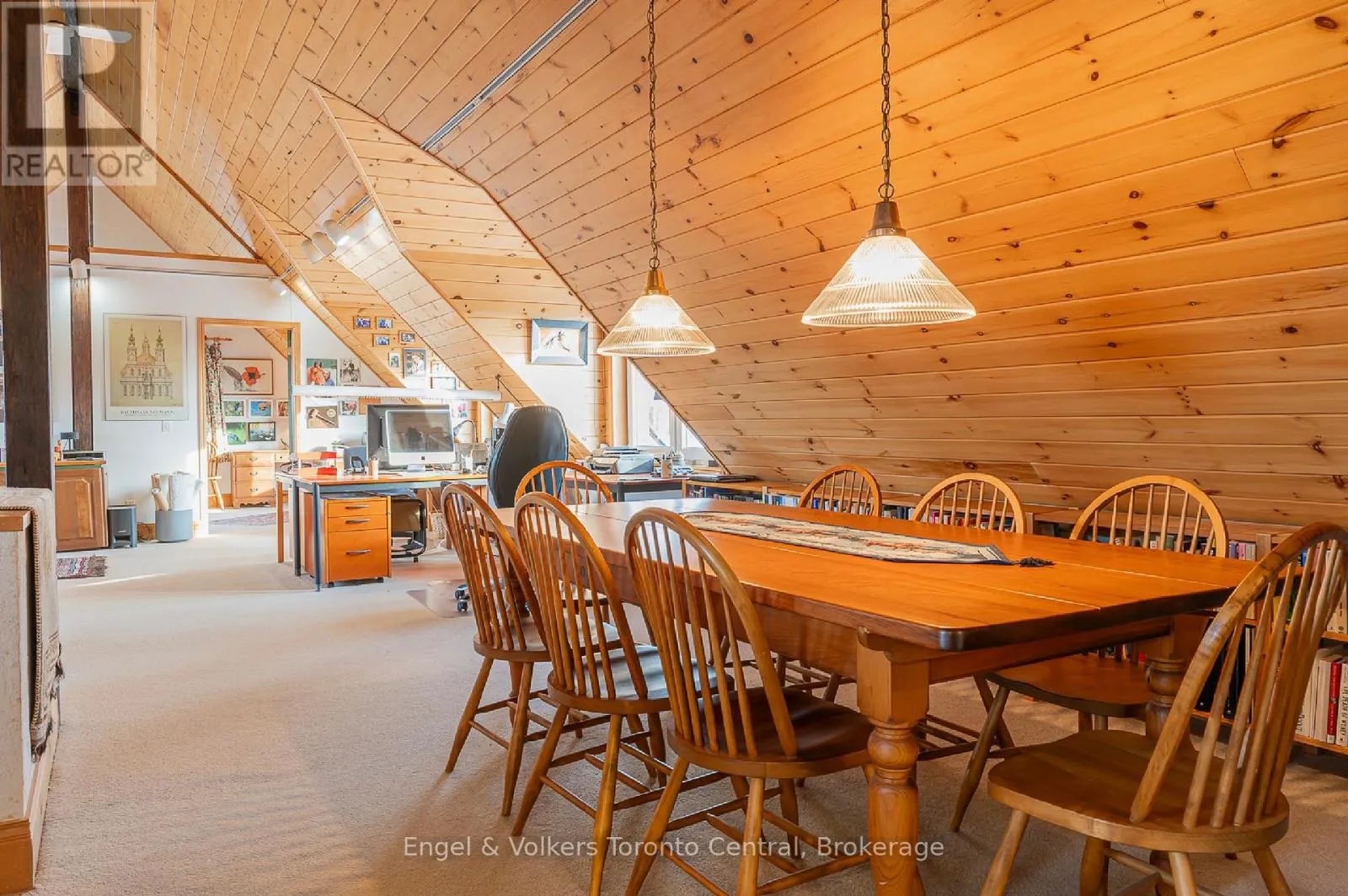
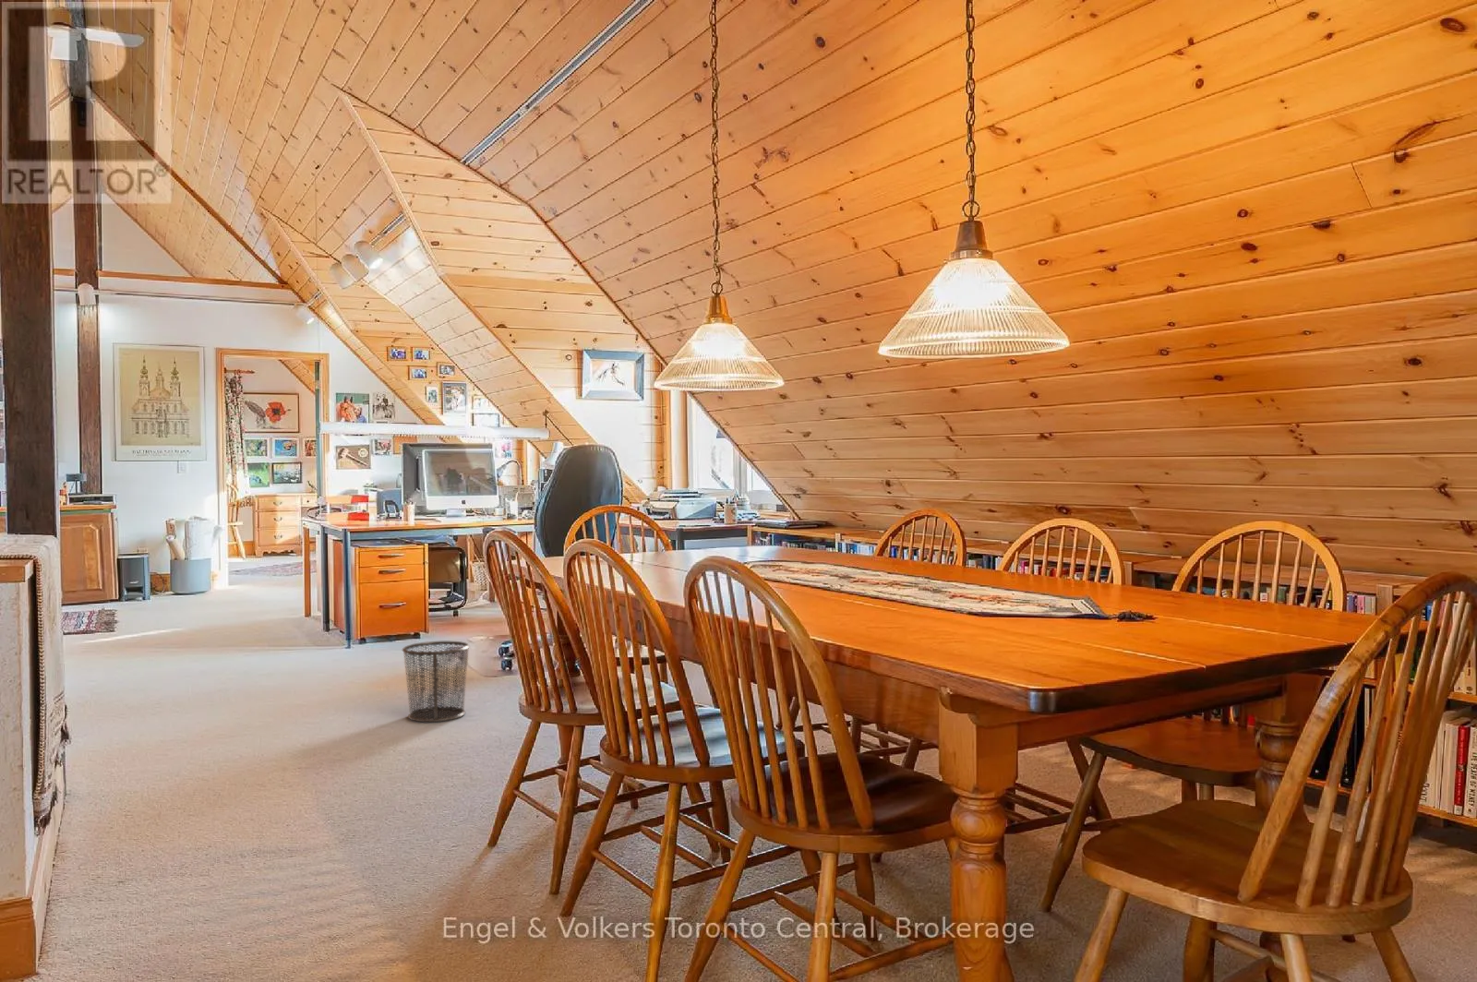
+ waste bin [401,640,471,722]
